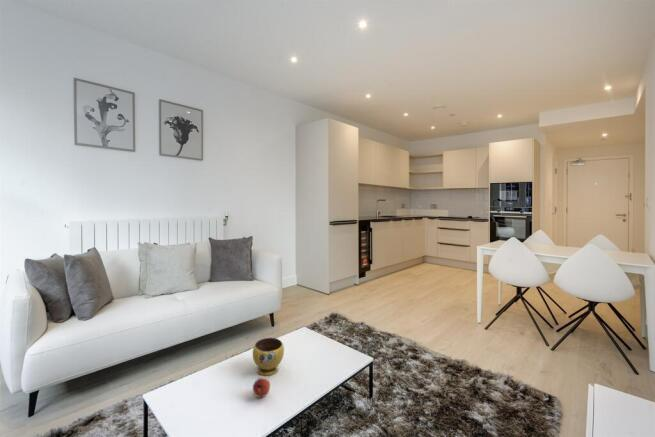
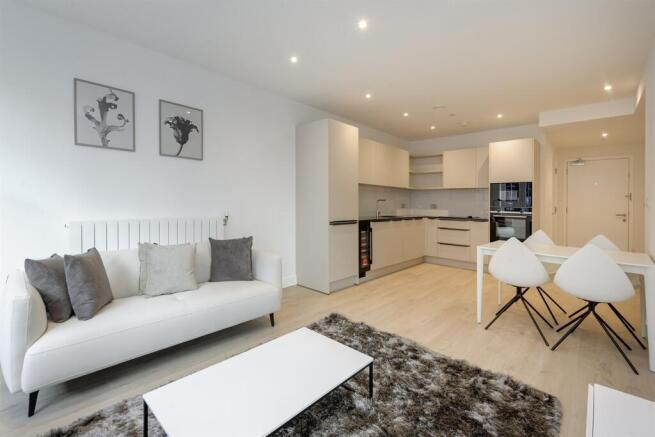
- bowl [252,337,285,376]
- fruit [252,377,271,398]
